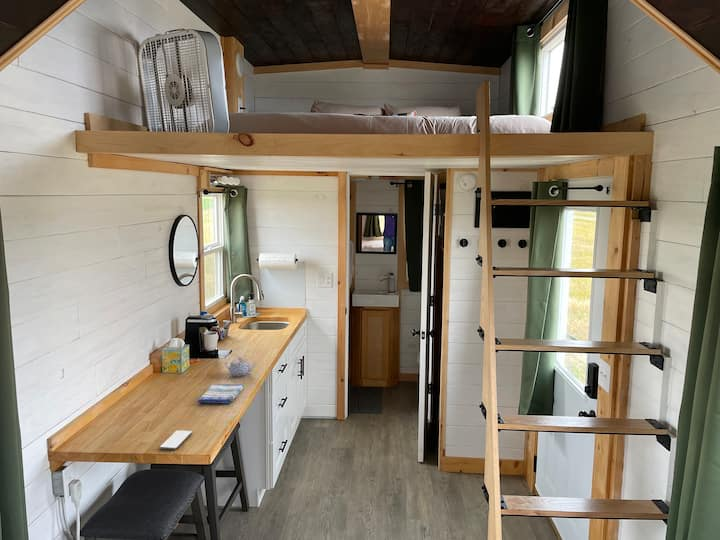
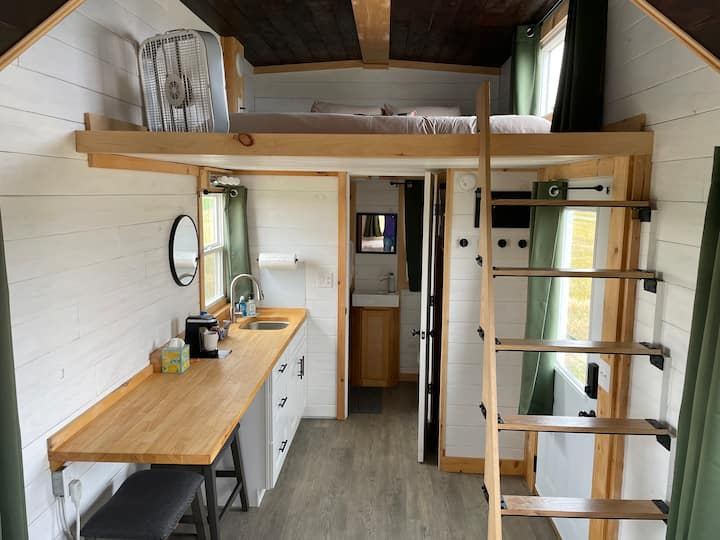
- smartphone [159,429,193,451]
- teapot [224,356,259,377]
- dish towel [196,382,245,405]
